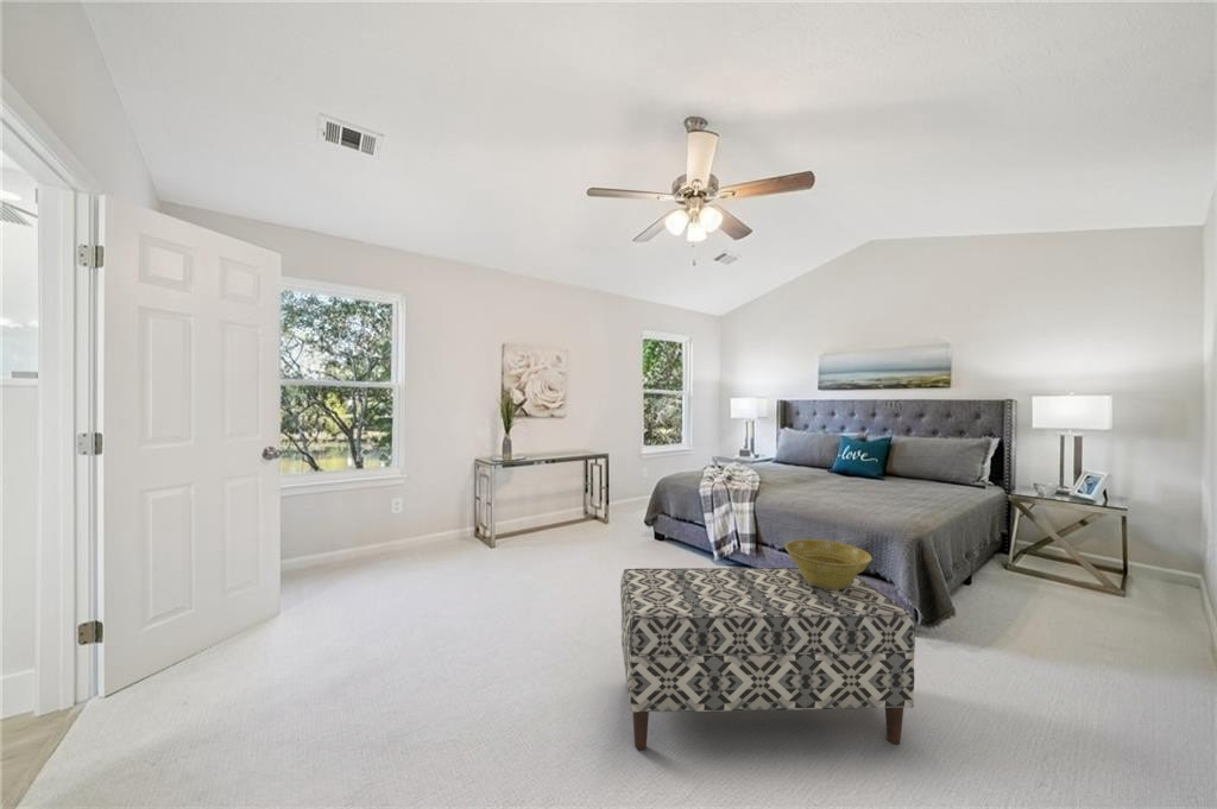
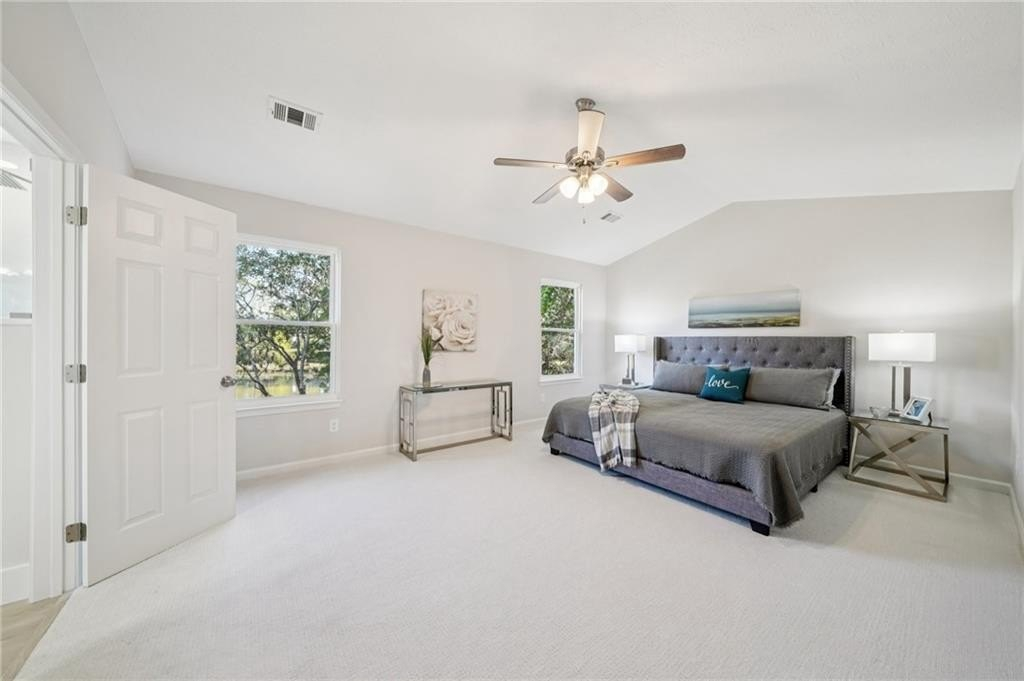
- bench [619,567,916,751]
- planter bowl [783,538,874,589]
